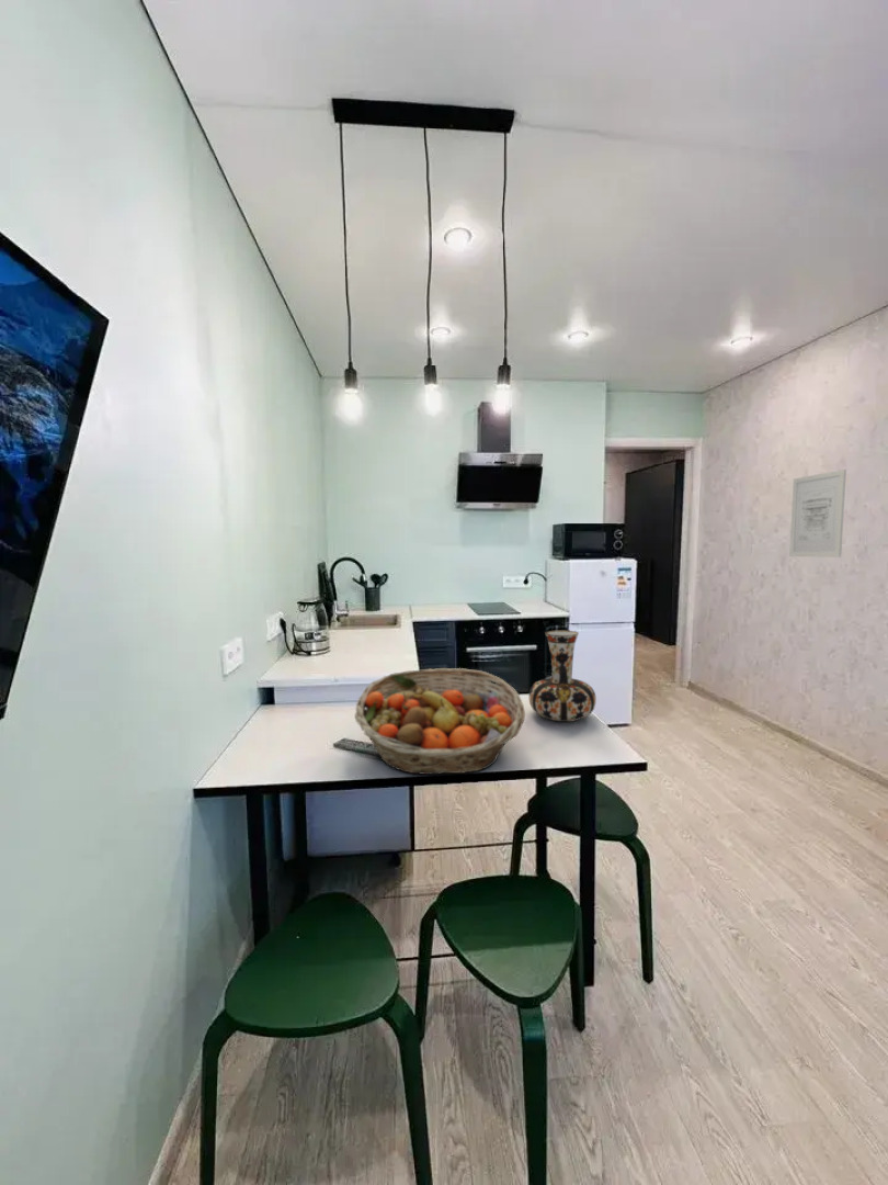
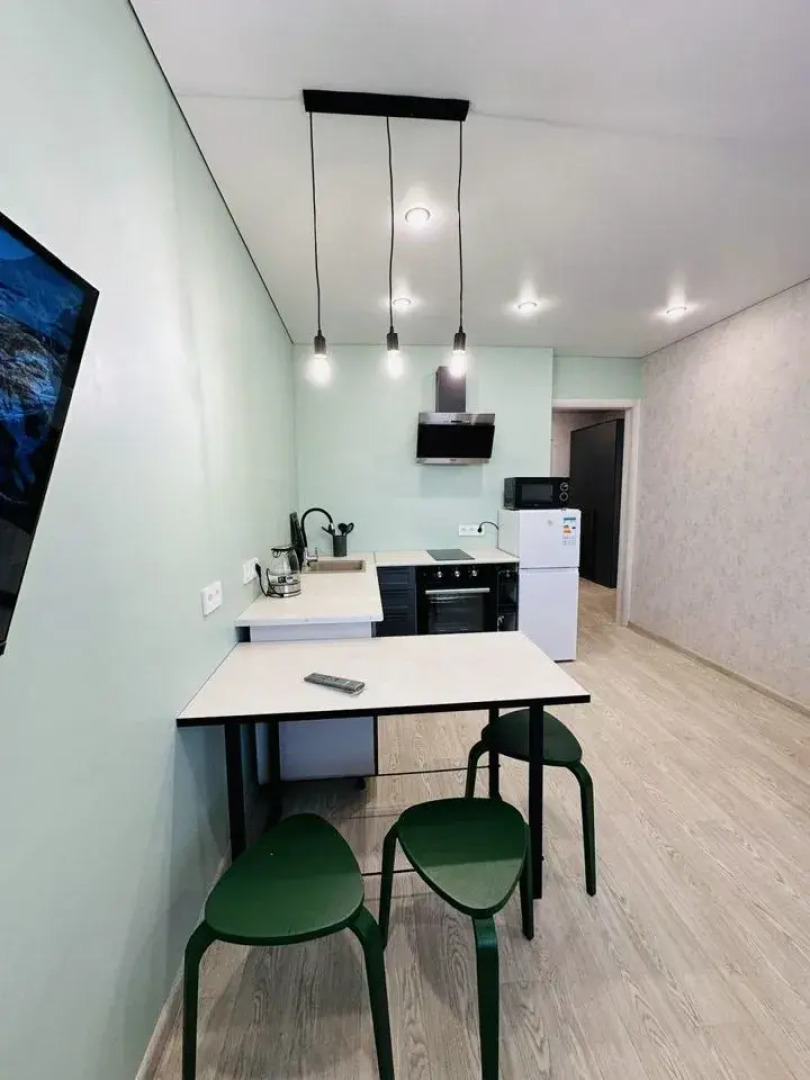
- fruit basket [354,667,526,776]
- wall art [788,469,847,558]
- vase [528,629,597,723]
